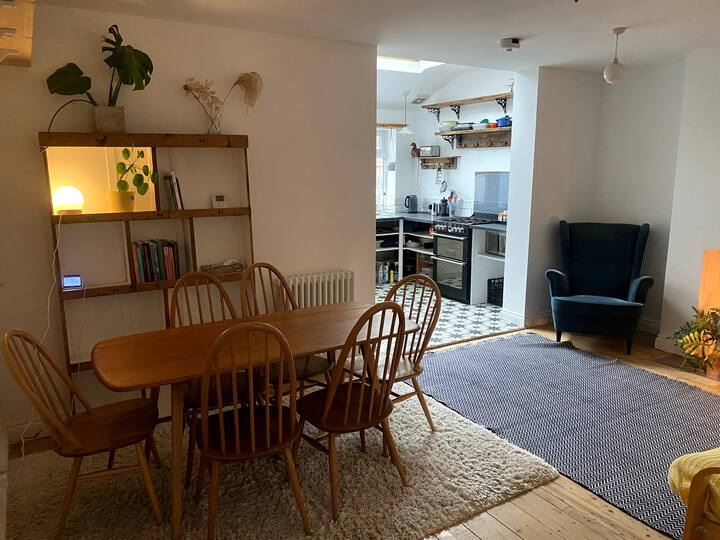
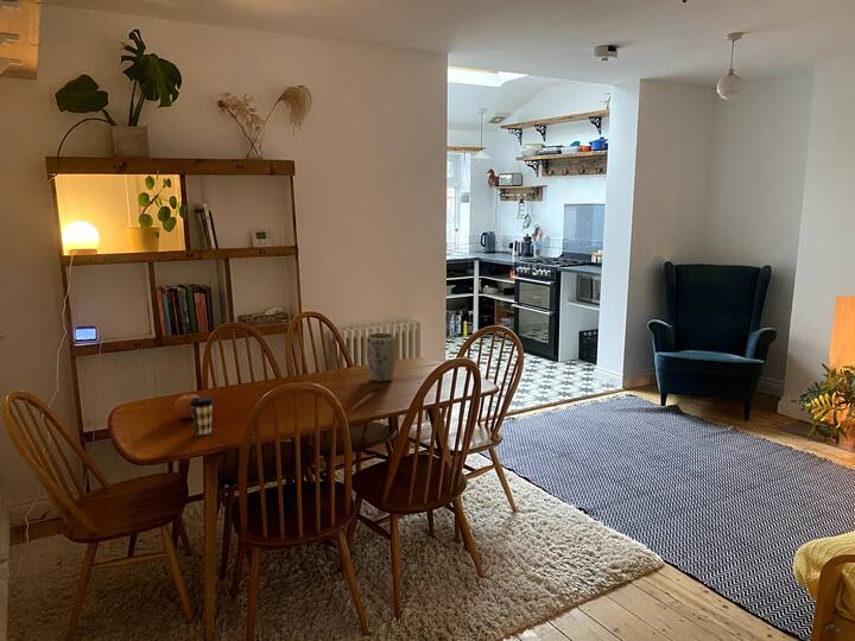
+ coffee cup [190,395,215,436]
+ plant pot [366,332,398,382]
+ fruit [173,393,201,419]
